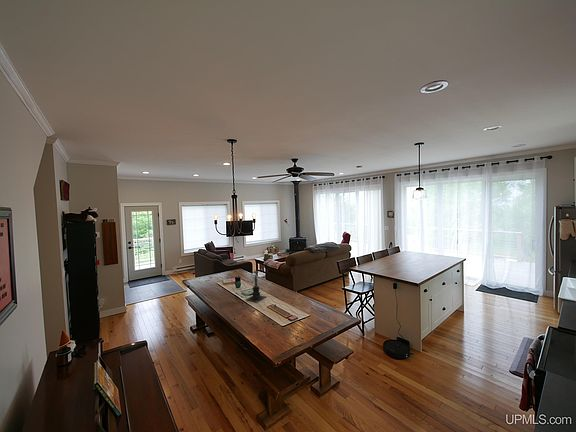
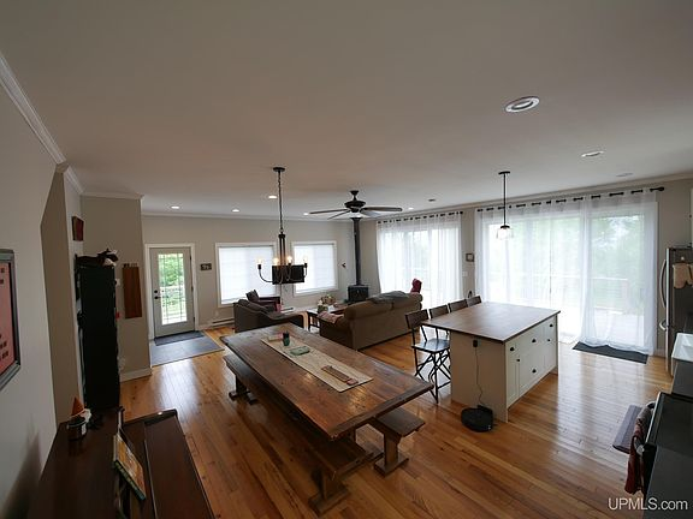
- candle holder [245,270,267,303]
